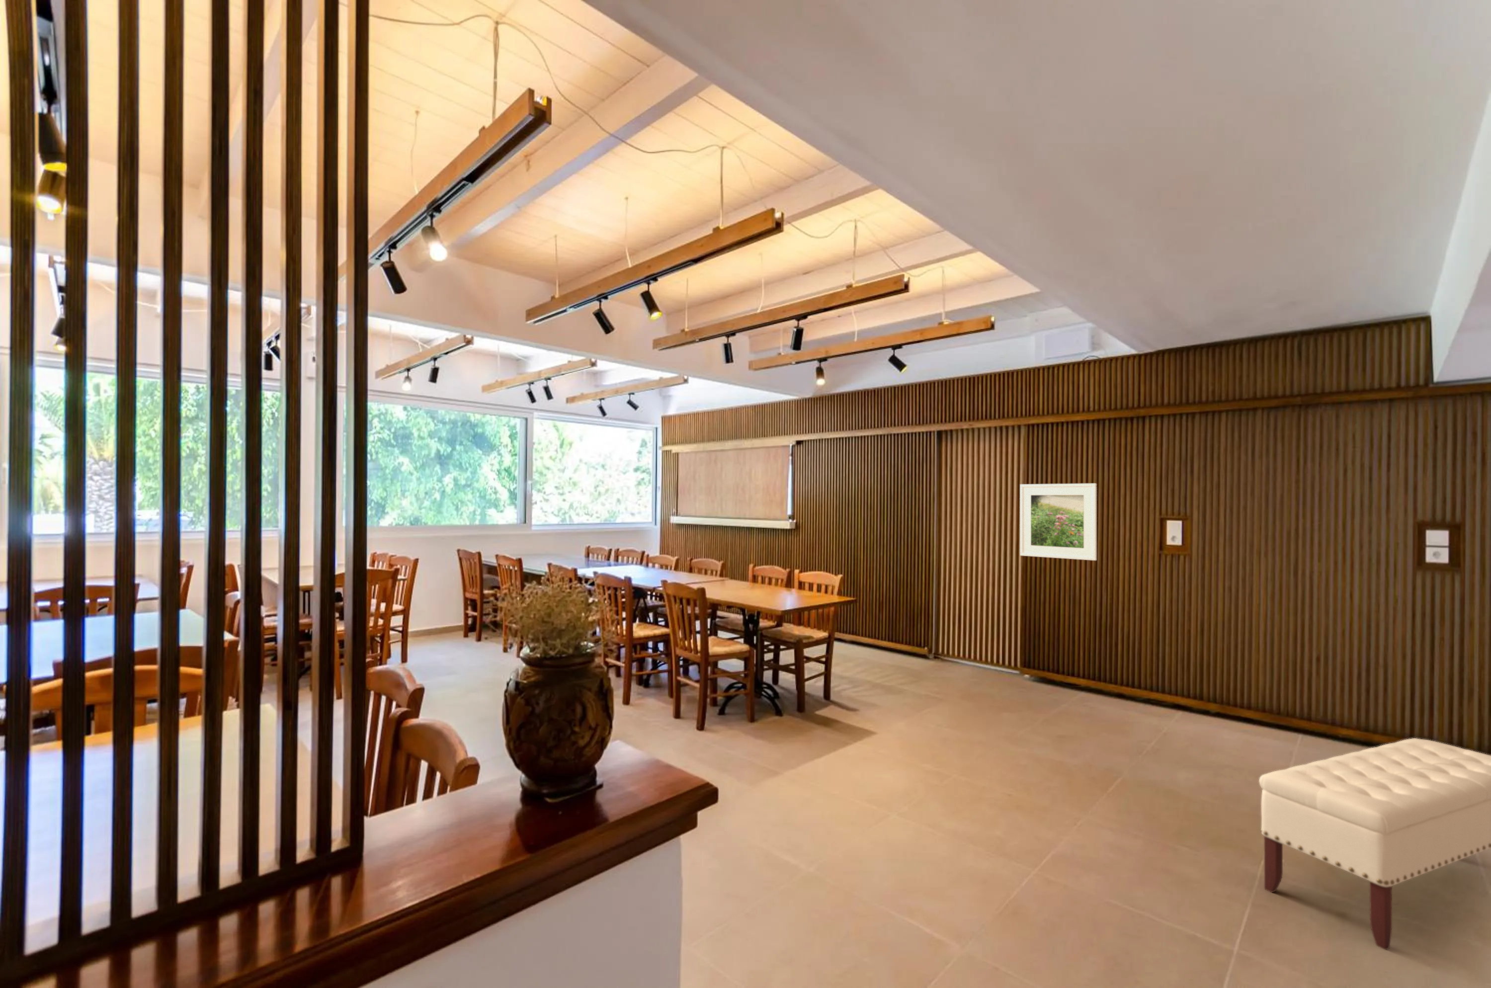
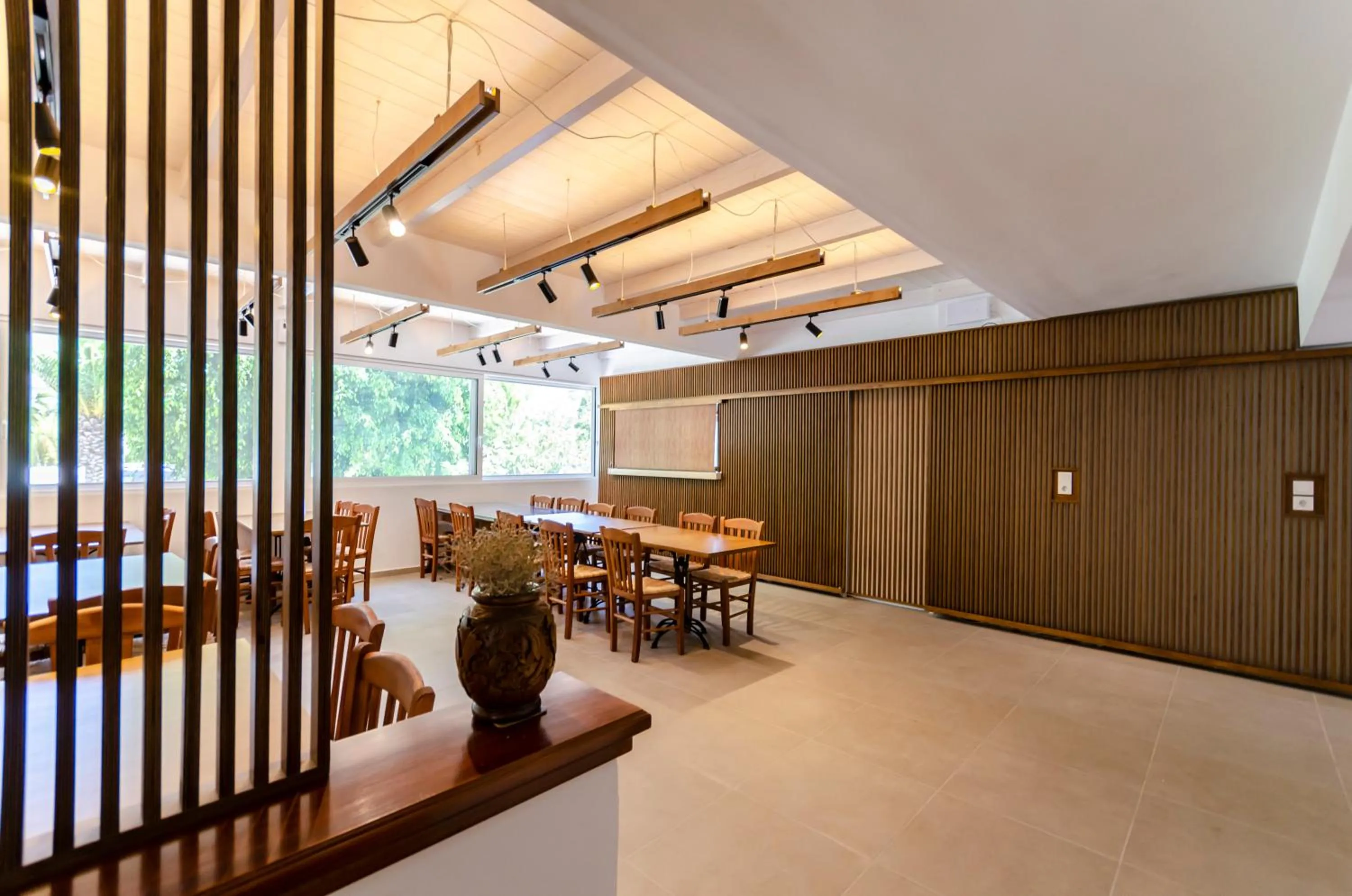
- bench [1258,738,1491,951]
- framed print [1019,483,1097,561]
